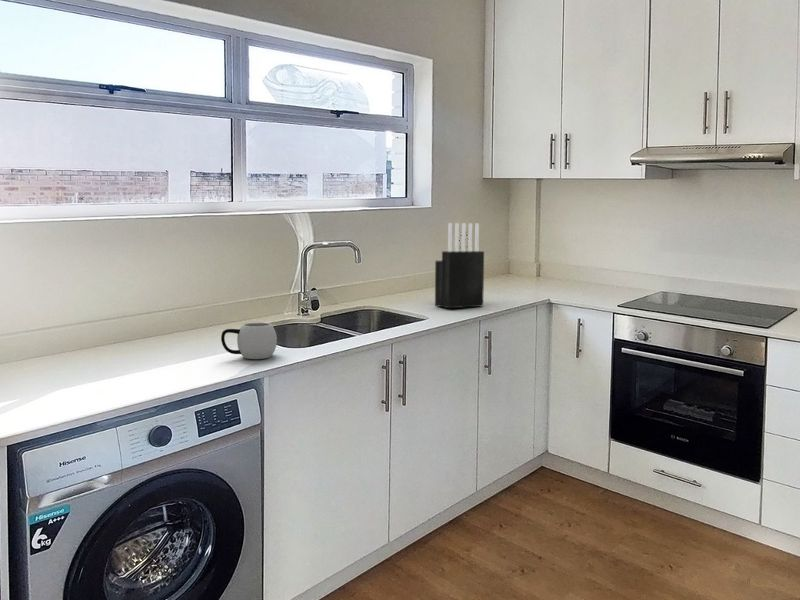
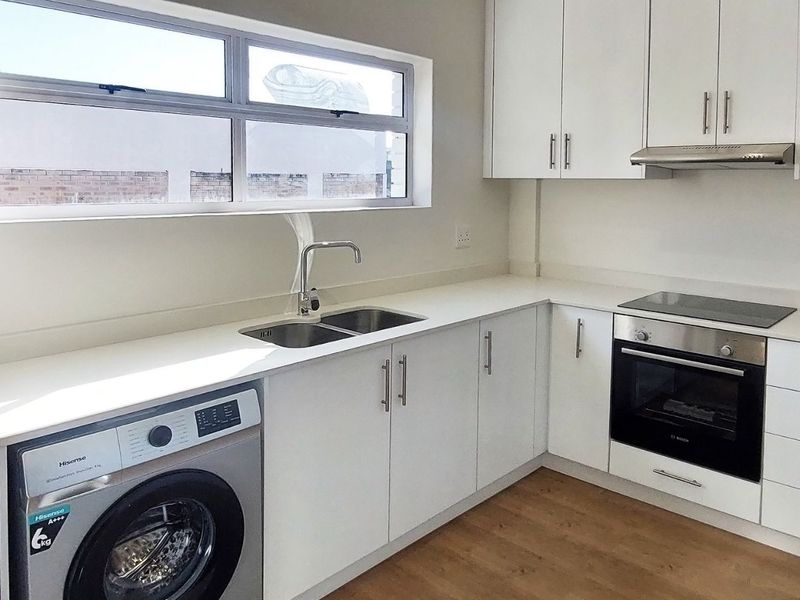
- mug [220,322,278,360]
- knife block [434,222,485,309]
